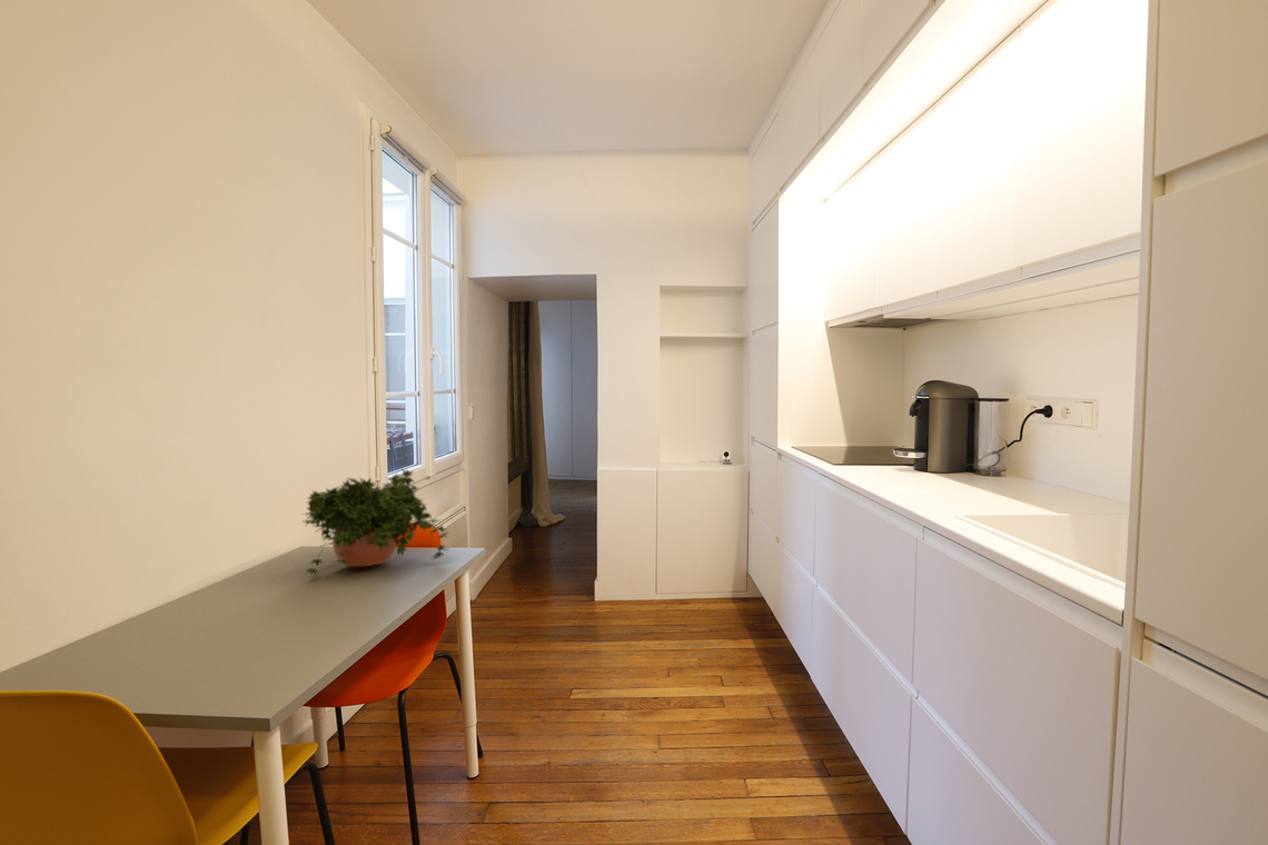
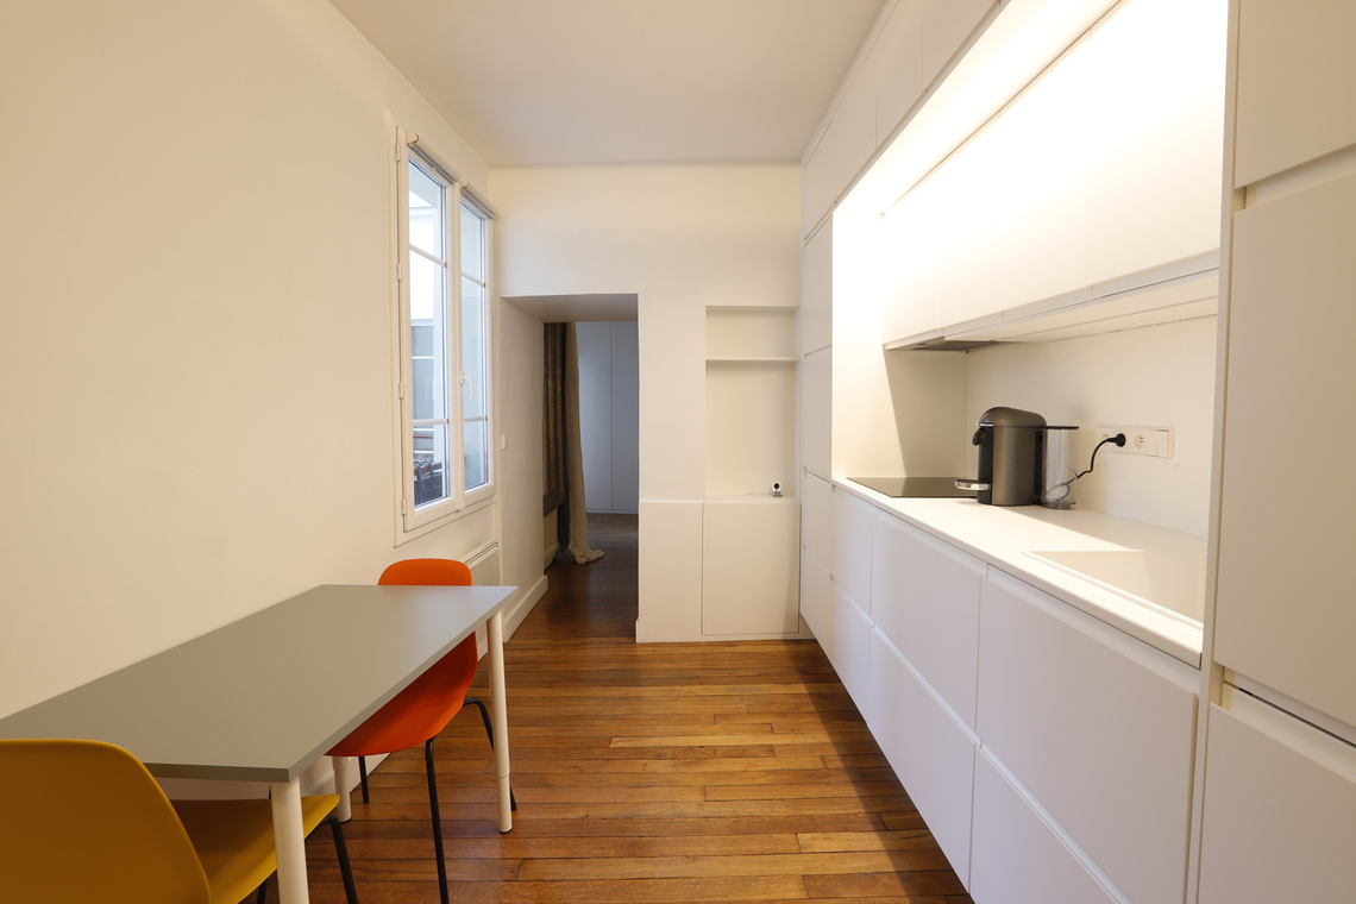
- potted plant [301,467,453,576]
